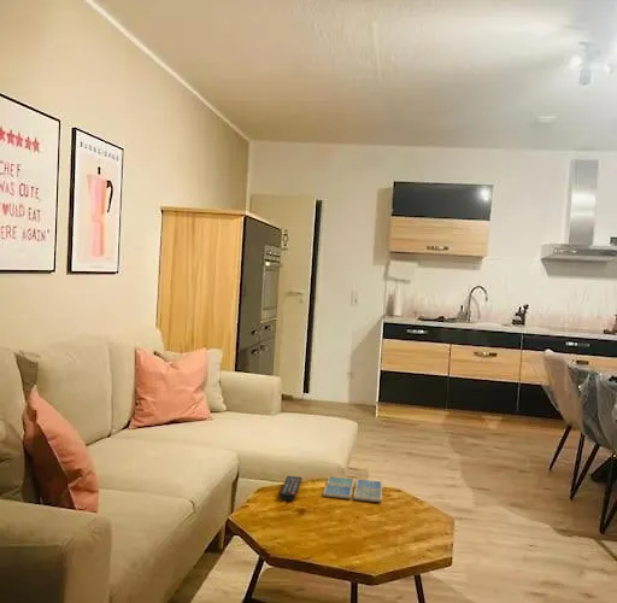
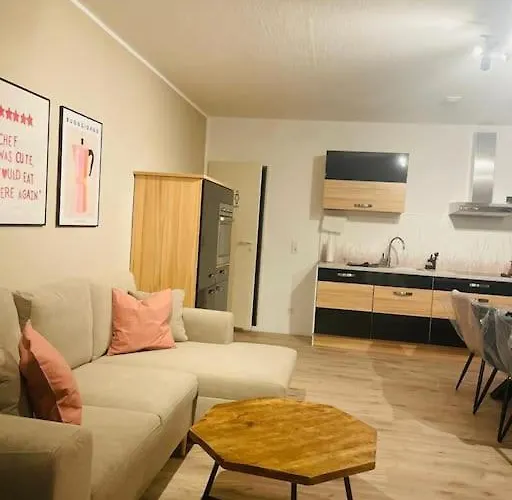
- remote control [278,475,304,502]
- drink coaster [322,475,383,503]
